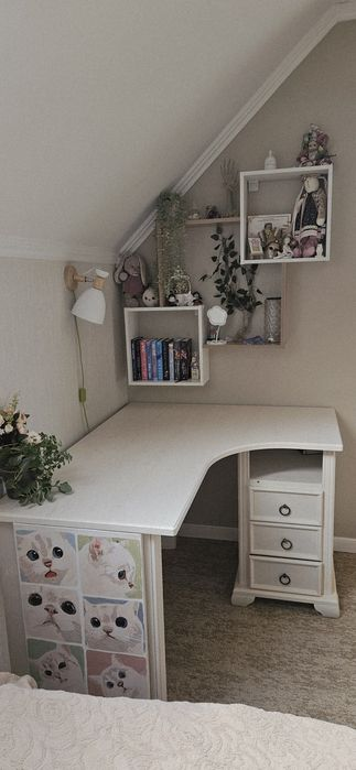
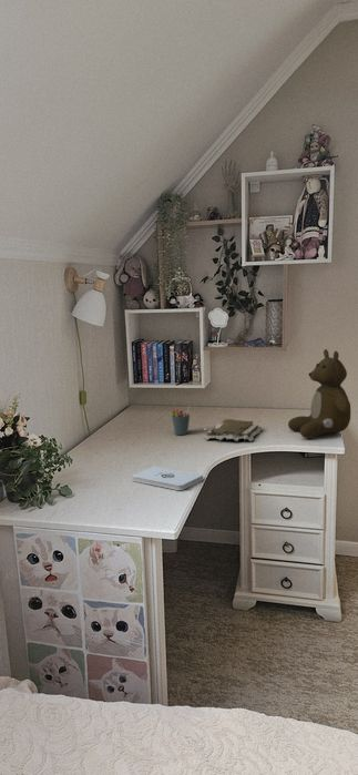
+ book [203,415,265,442]
+ notepad [132,466,204,491]
+ pen holder [171,405,191,436]
+ teddy bear [287,348,351,439]
